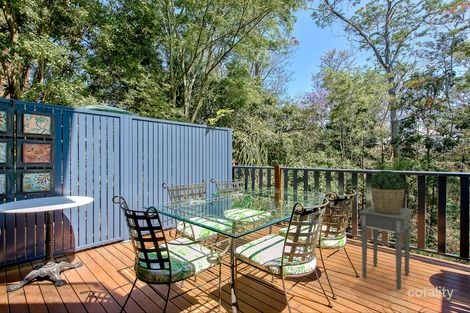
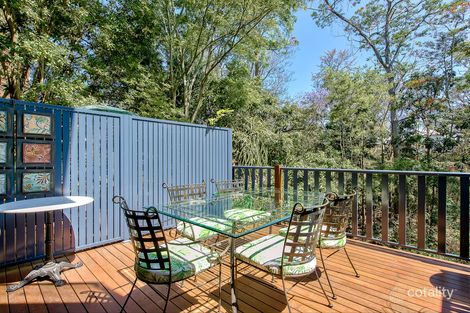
- potted plant [370,170,405,214]
- side table [359,204,415,291]
